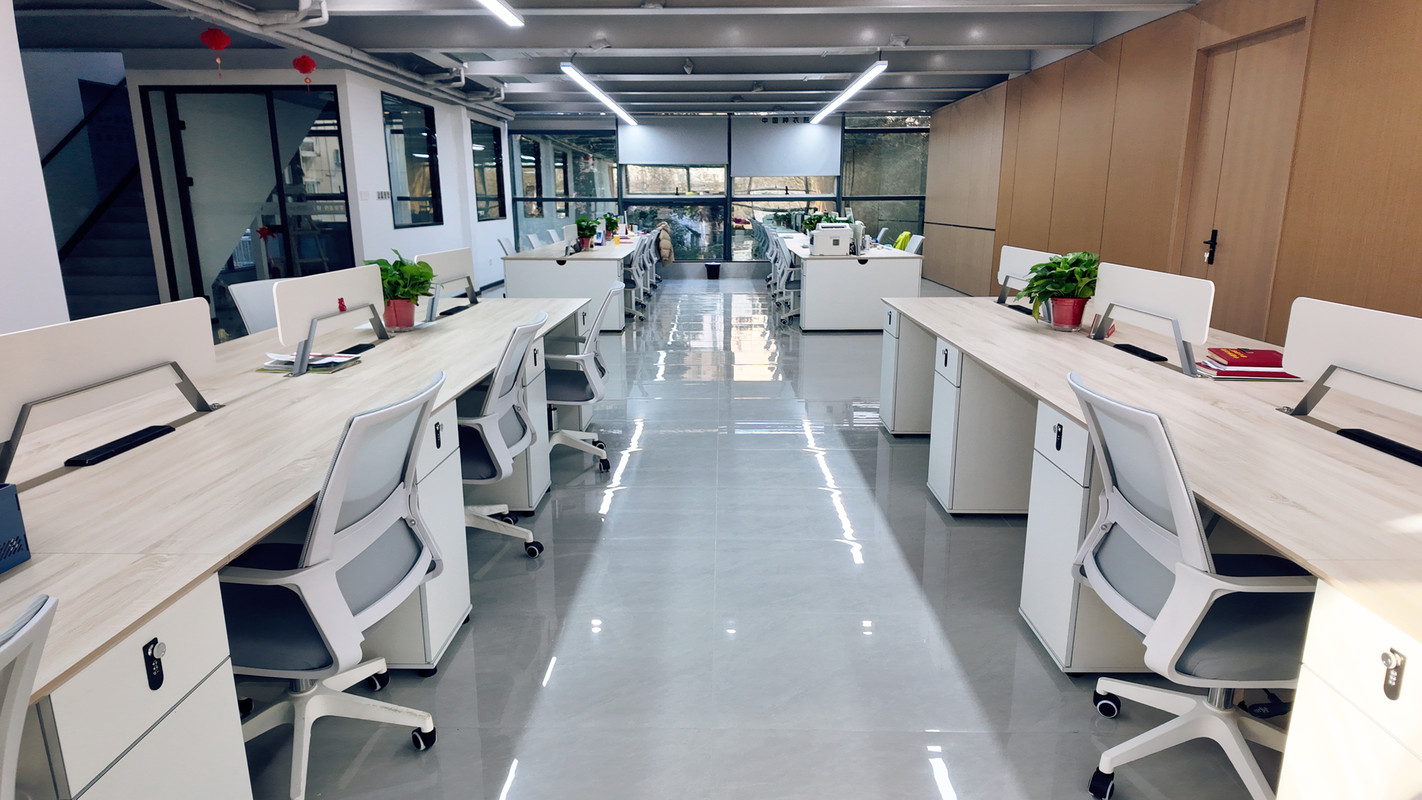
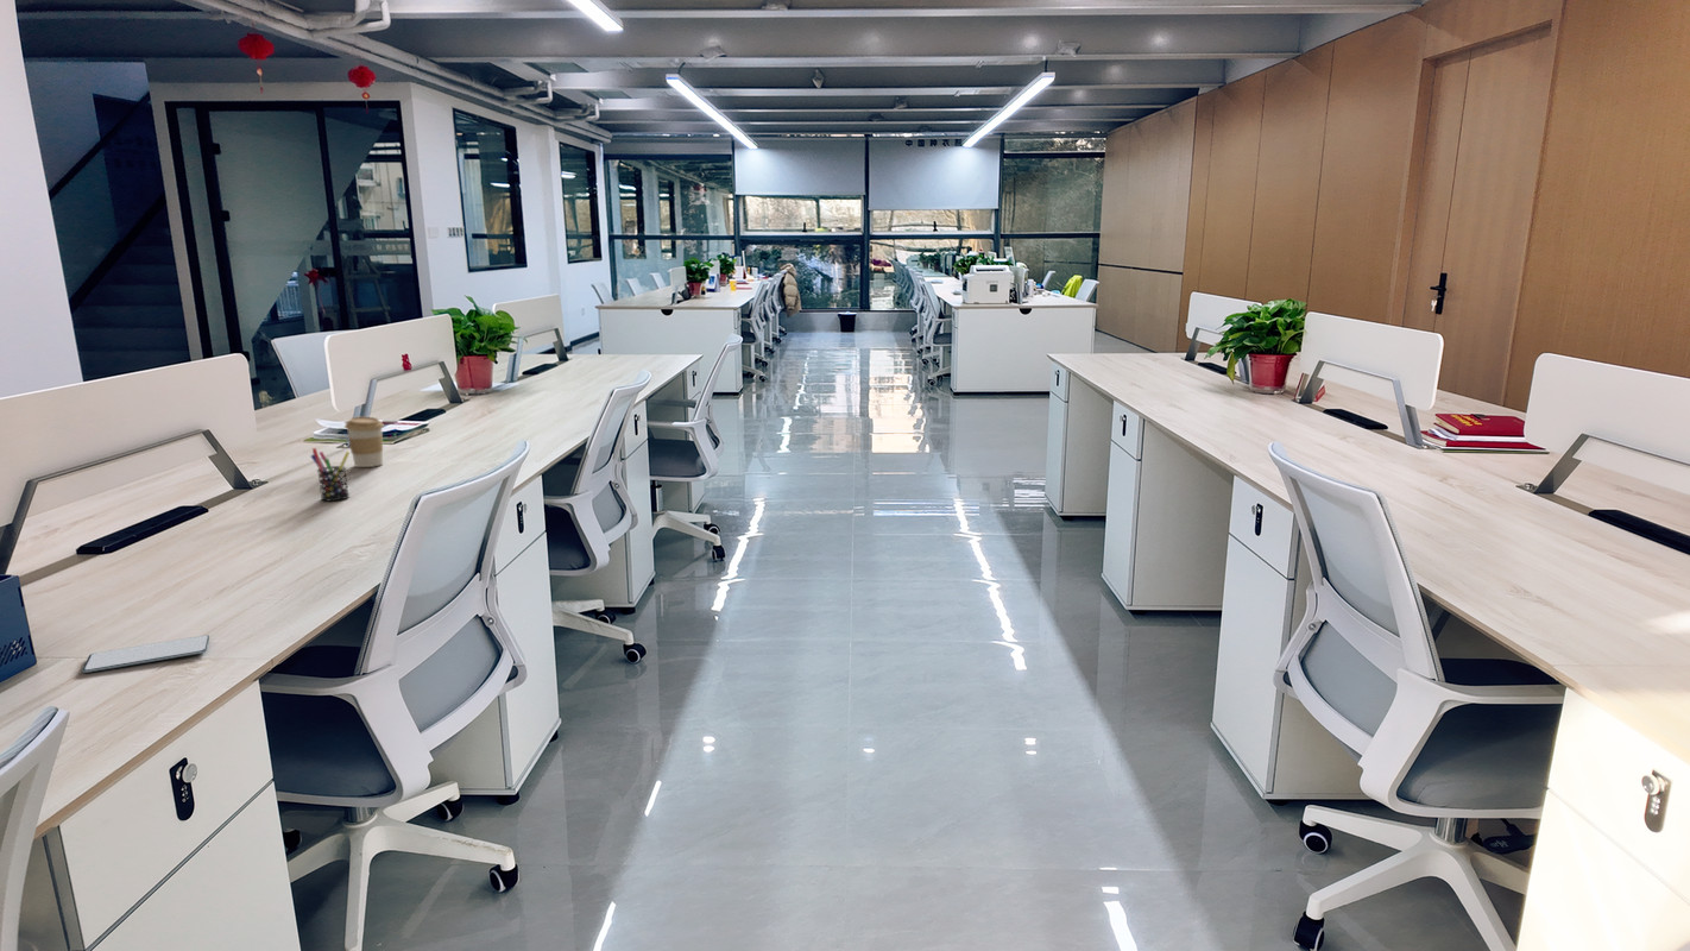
+ coffee cup [343,415,385,468]
+ smartphone [81,634,210,674]
+ pen holder [309,447,351,502]
